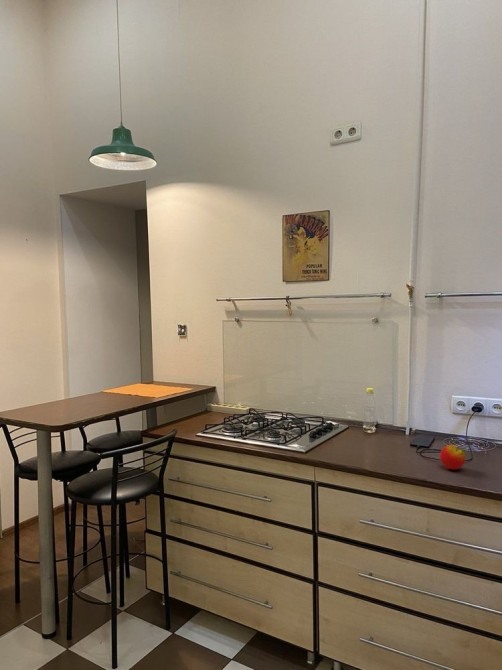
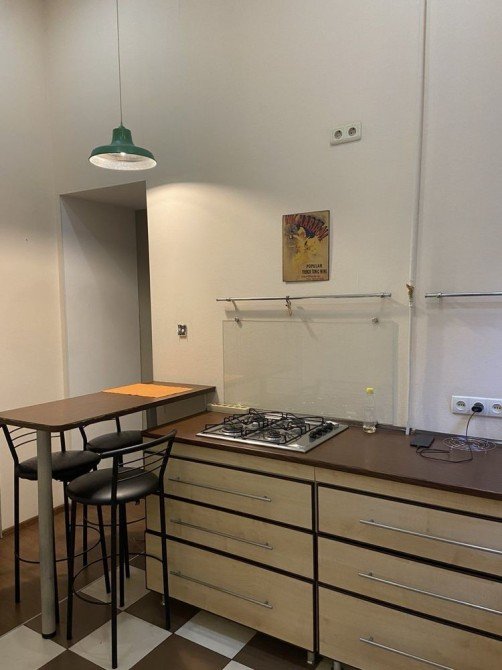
- apple [439,444,466,471]
